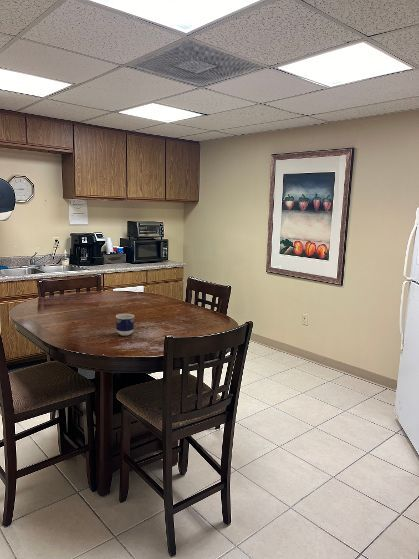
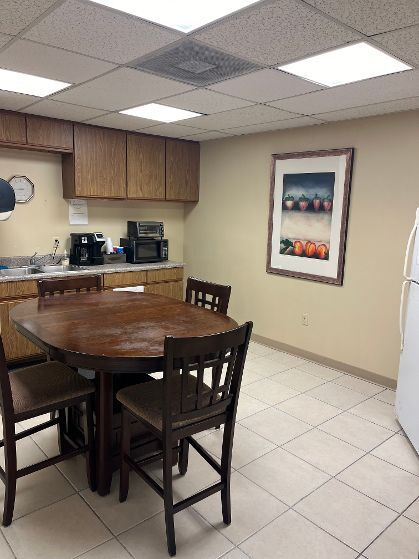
- cup [115,313,135,337]
